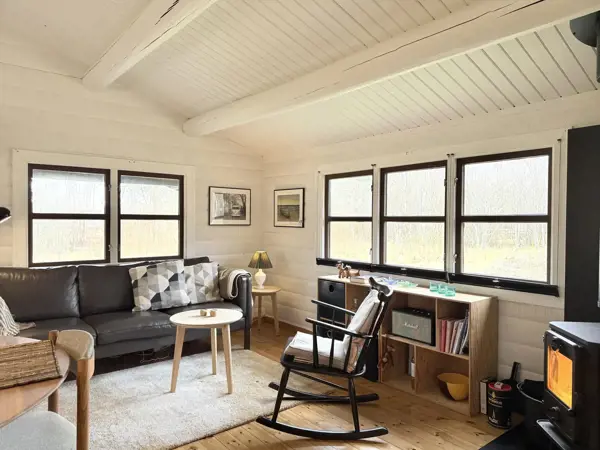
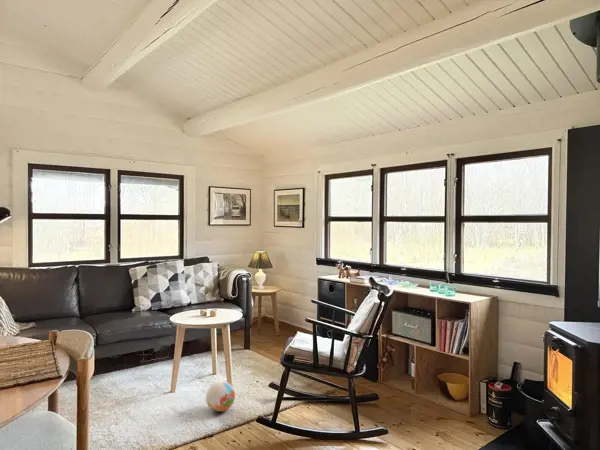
+ ball [205,380,236,413]
